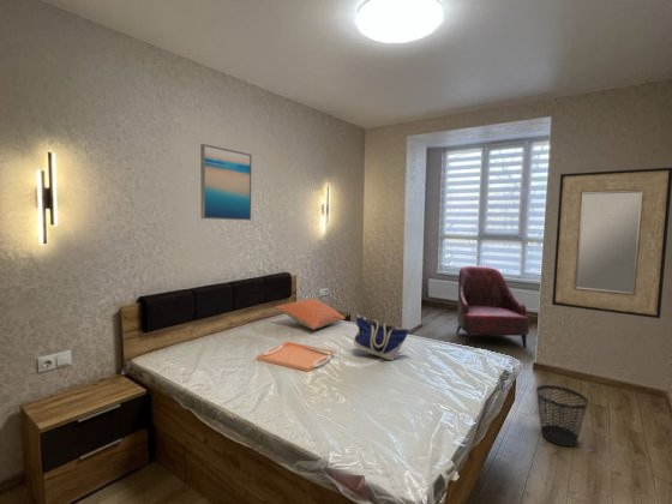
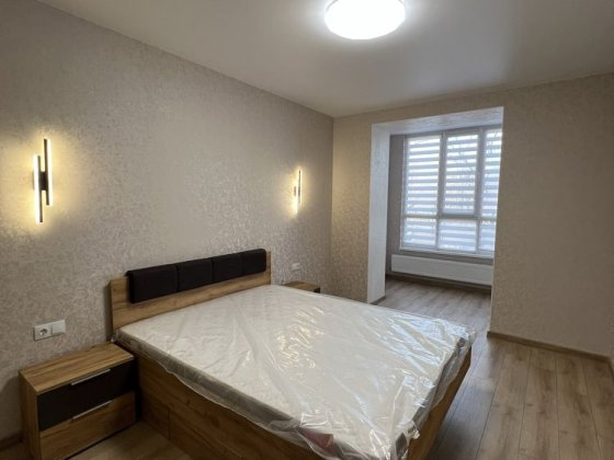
- armchair [455,265,530,349]
- home mirror [551,167,672,319]
- wall art [199,143,252,221]
- wastebasket [535,384,589,448]
- tote bag [353,313,409,361]
- serving tray [256,341,336,373]
- pillow [275,298,347,331]
